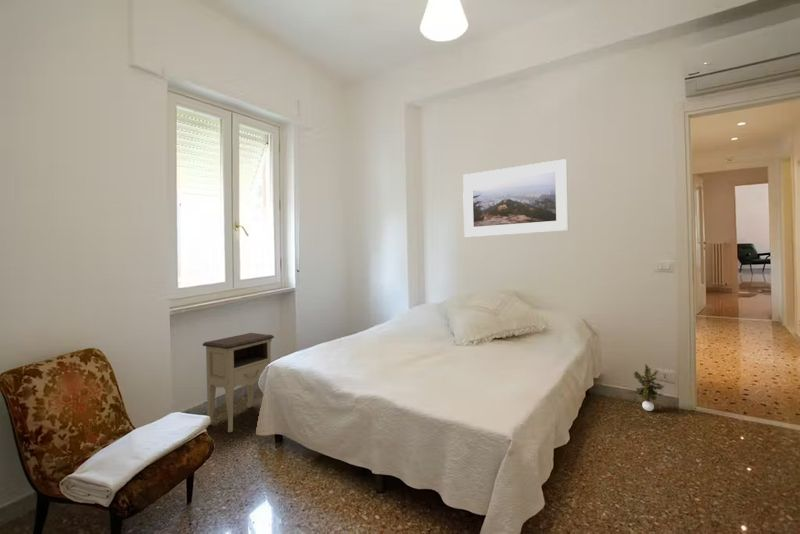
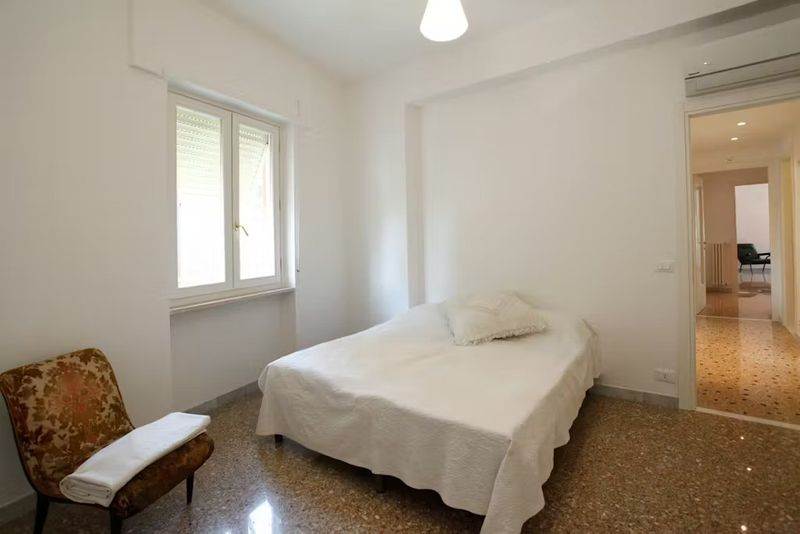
- nightstand [202,332,275,433]
- potted plant [631,363,666,412]
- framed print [462,158,569,238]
